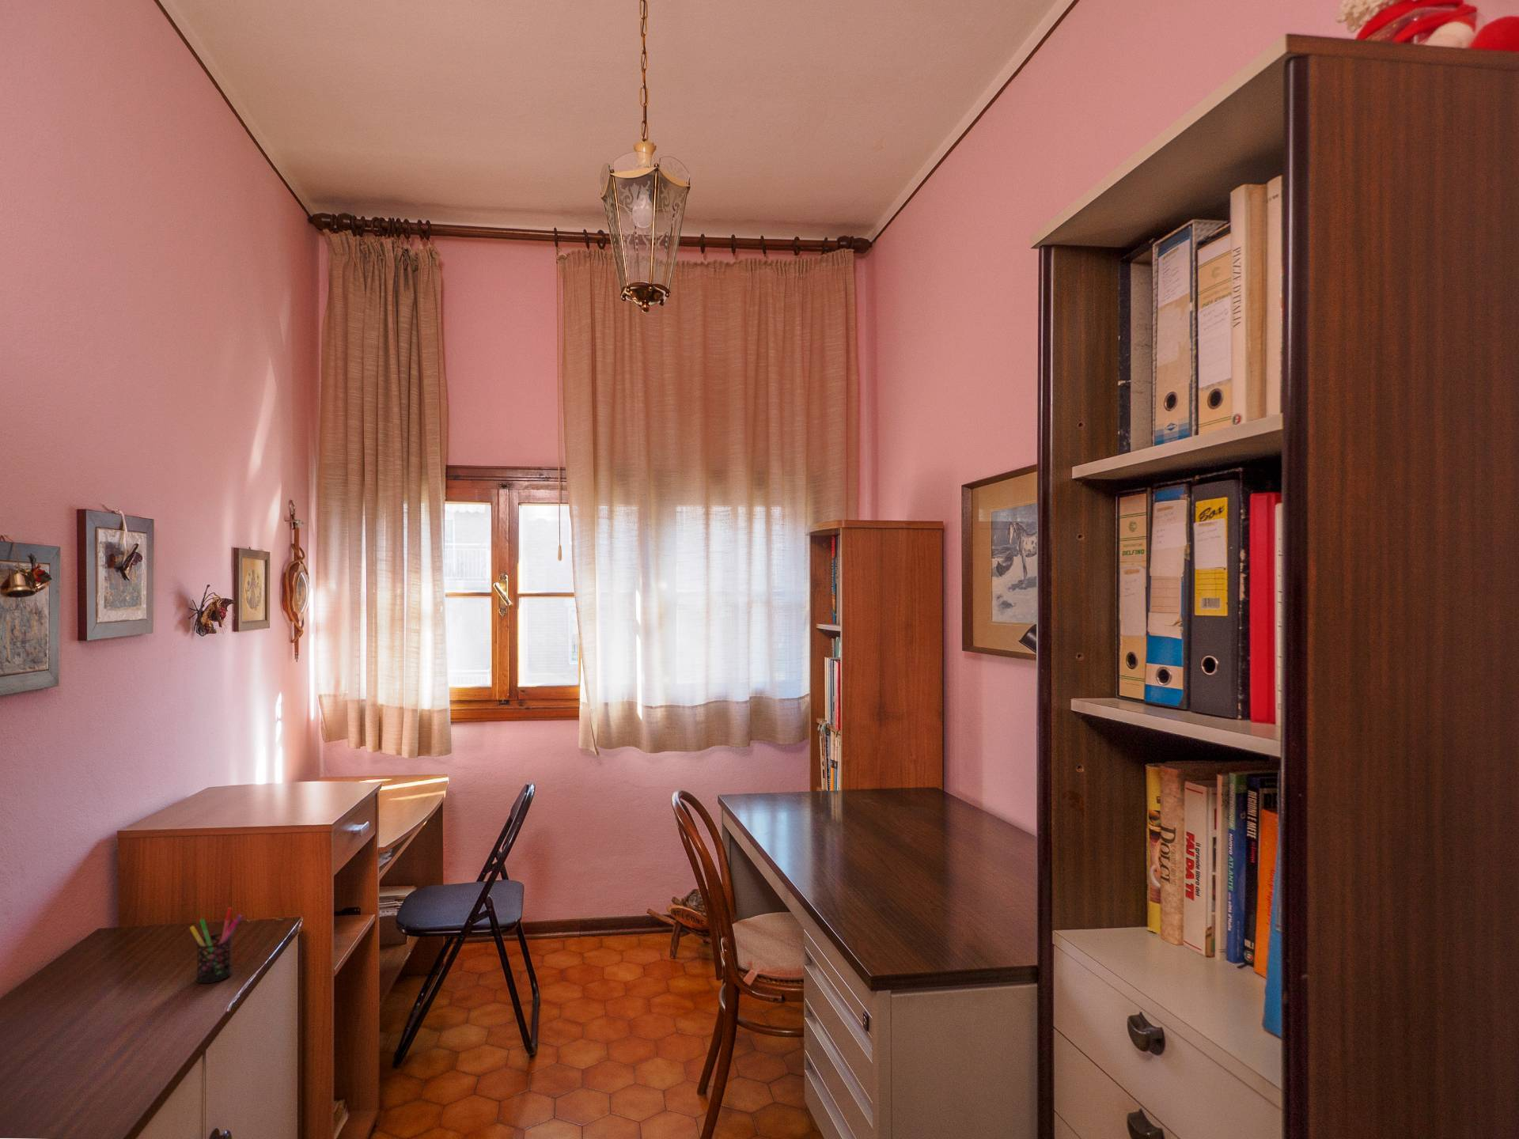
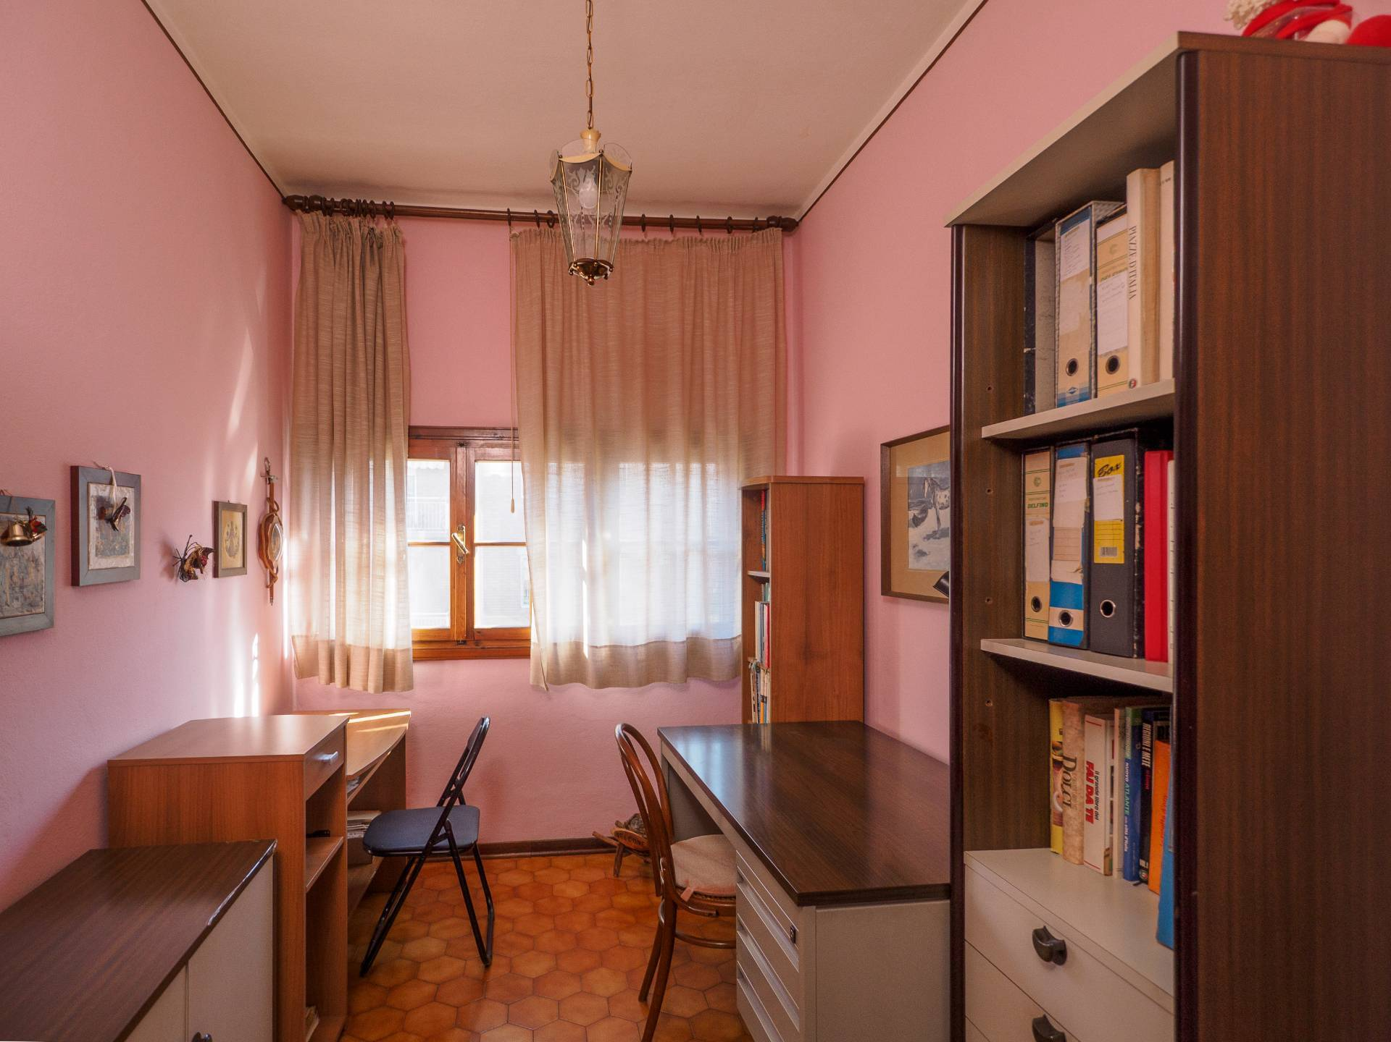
- pen holder [189,907,243,983]
